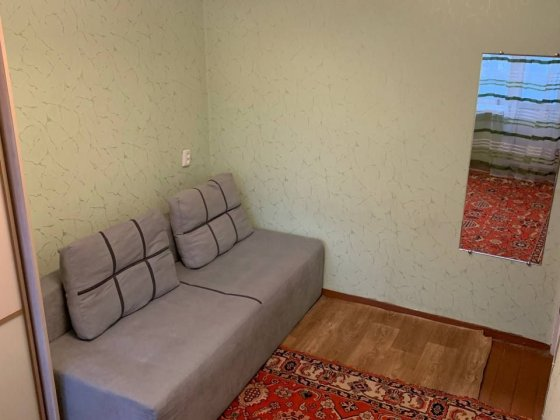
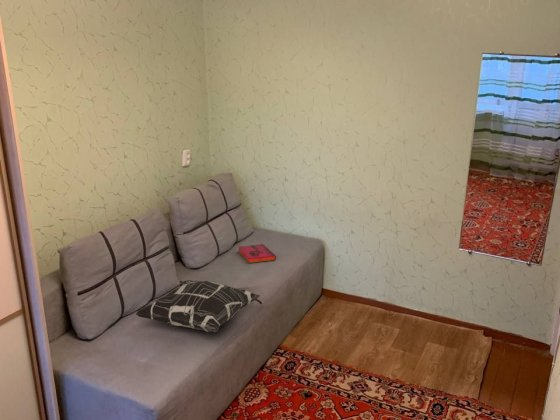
+ decorative pillow [135,279,261,334]
+ hardback book [237,243,277,264]
